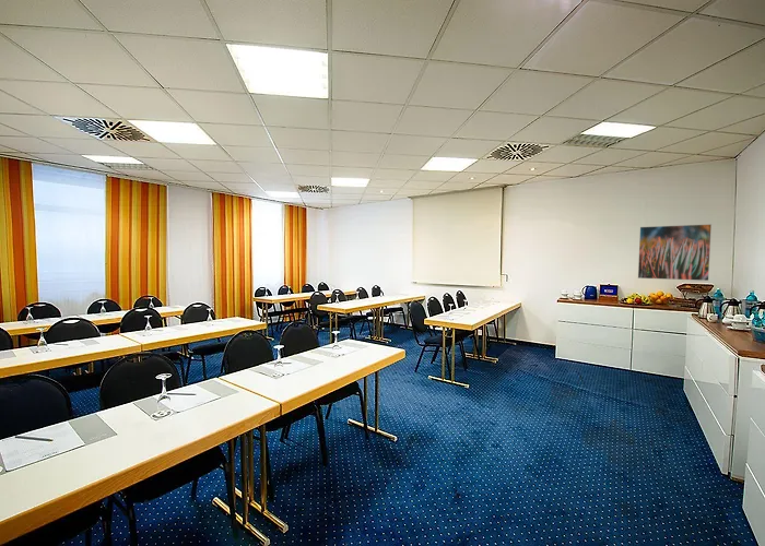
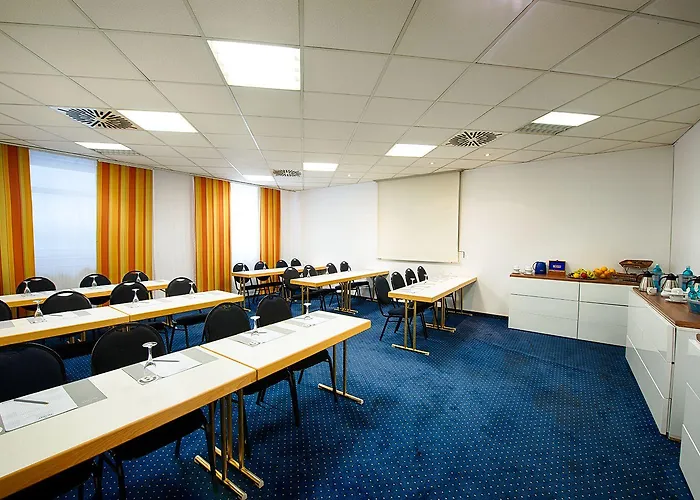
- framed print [637,223,713,282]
